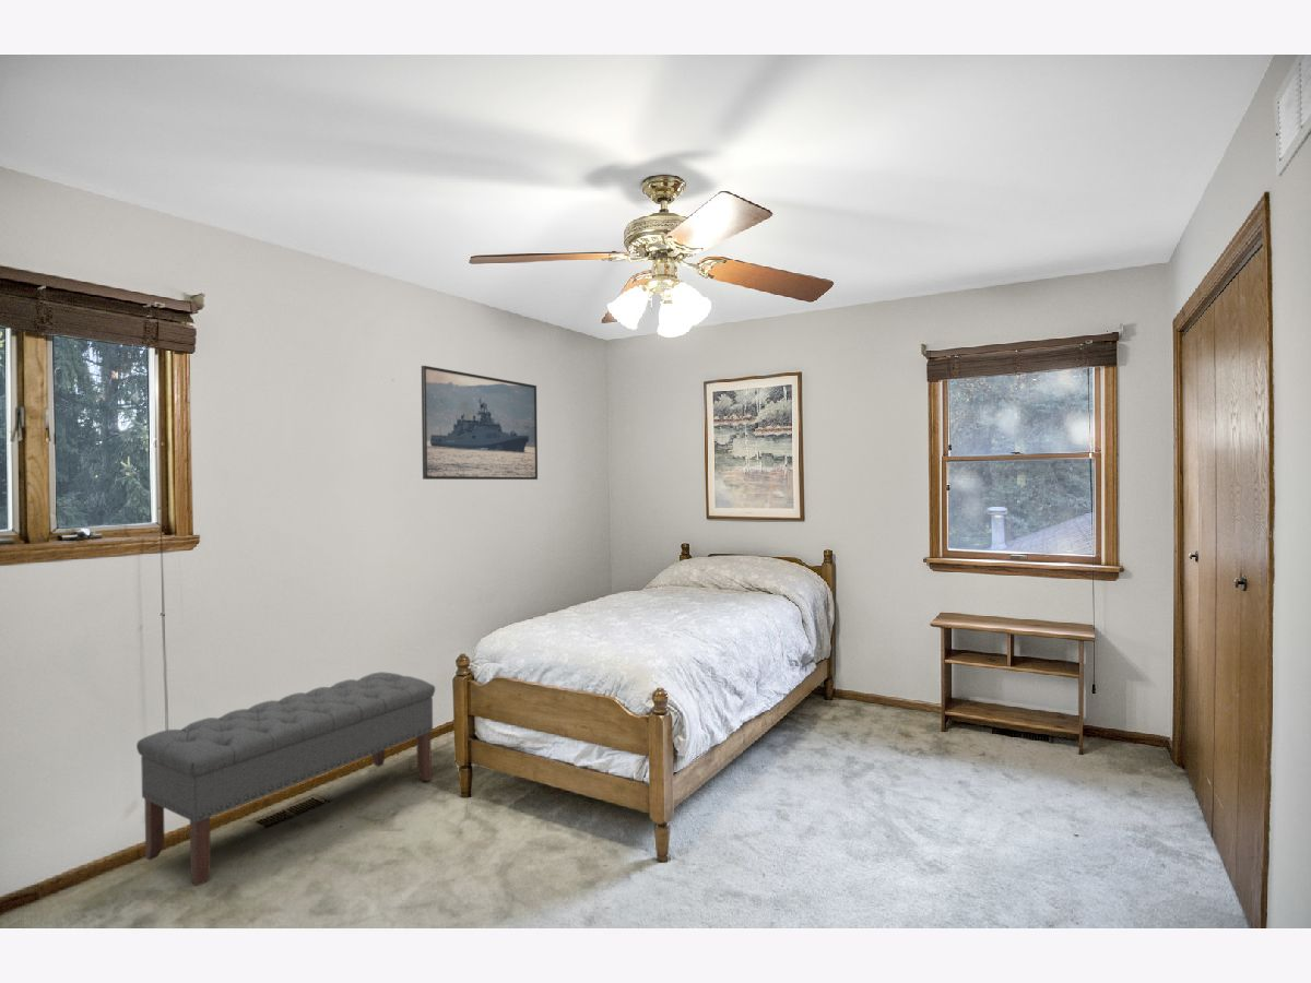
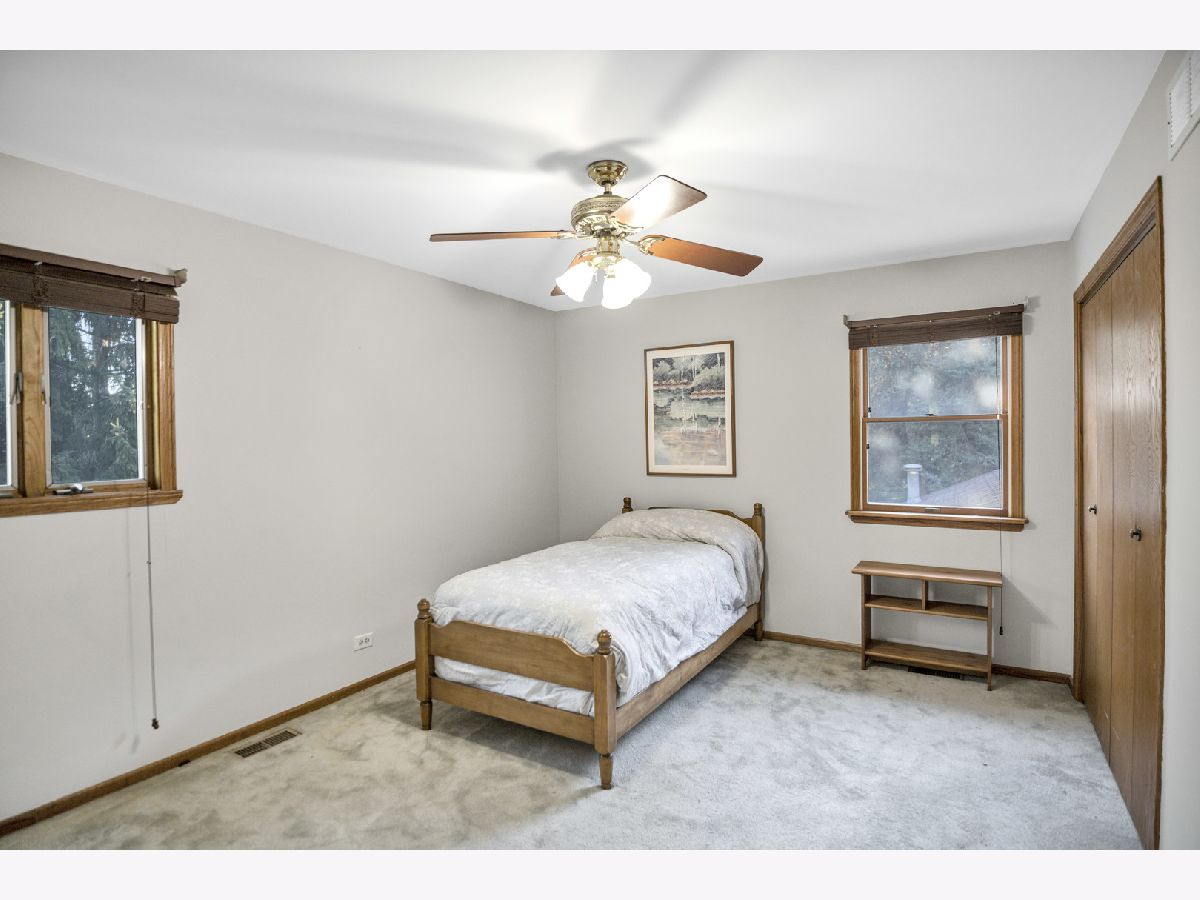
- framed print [421,365,539,481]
- bench [135,671,436,887]
